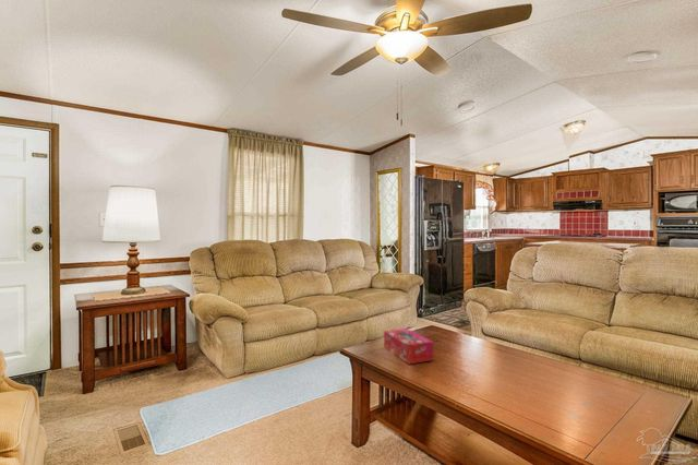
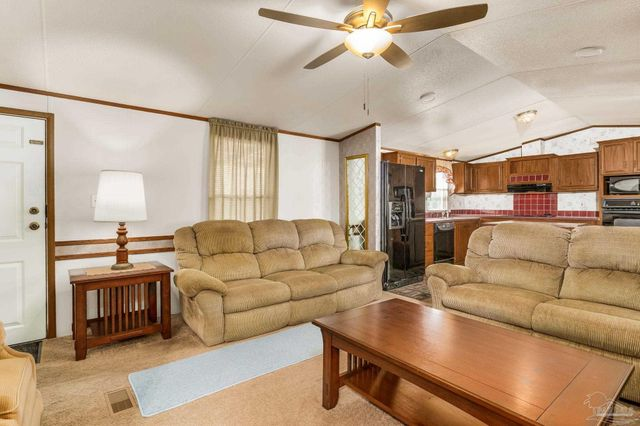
- tissue box [383,327,434,366]
